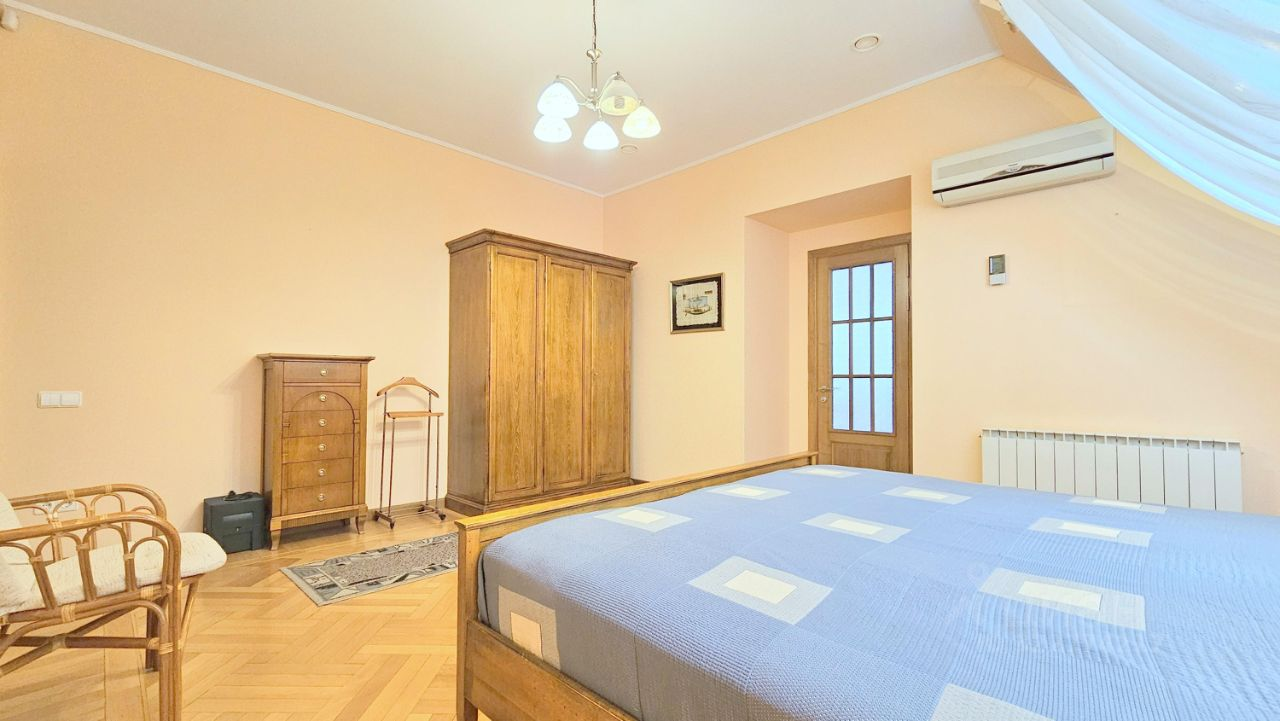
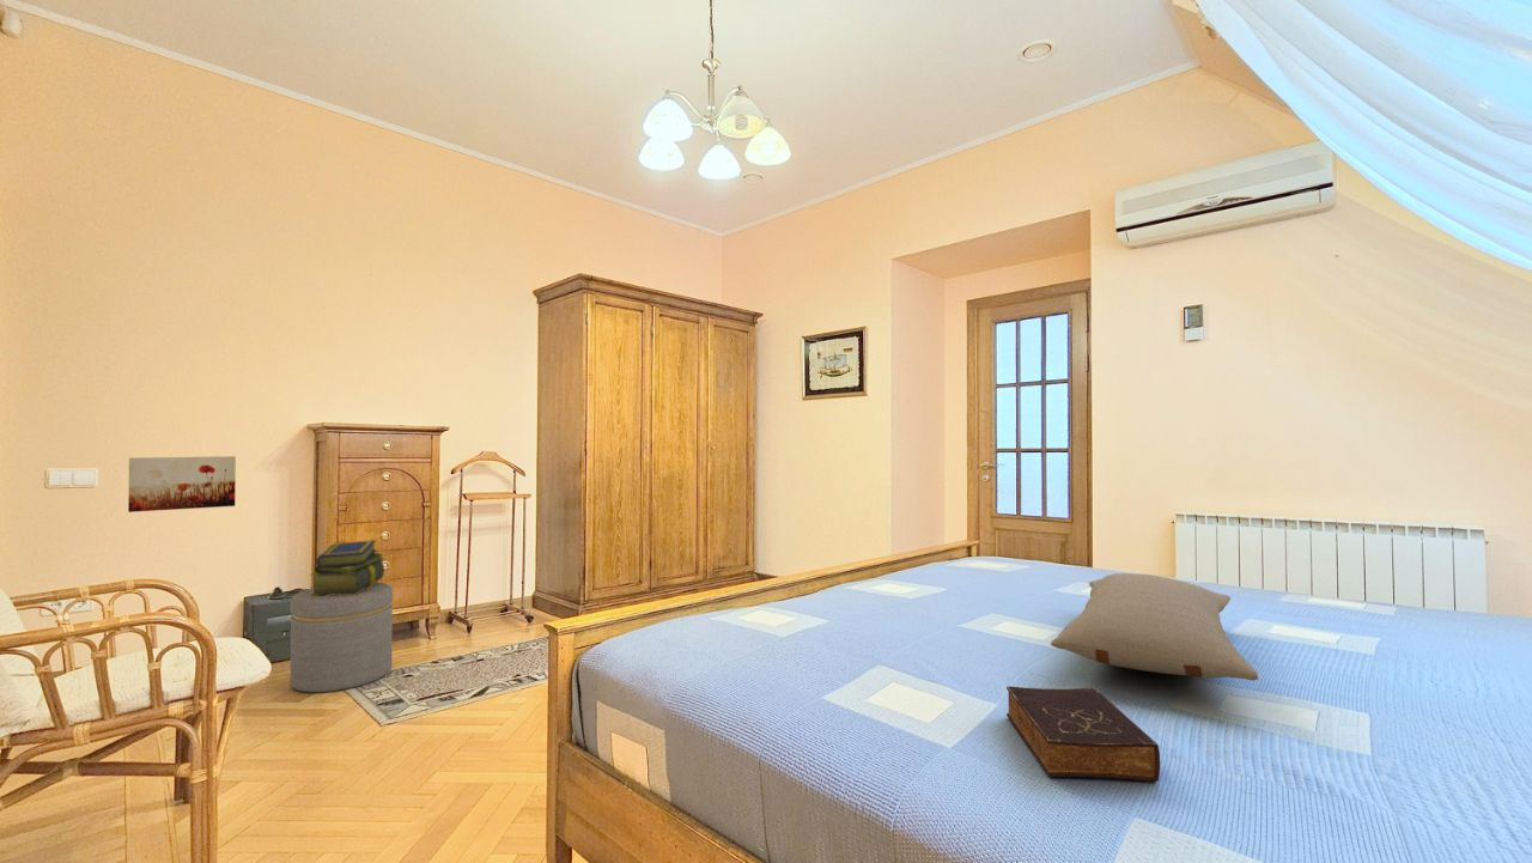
+ wall art [127,455,237,513]
+ stack of books [309,539,387,596]
+ ottoman [290,582,394,693]
+ pillow [1050,572,1259,681]
+ book [1005,685,1161,783]
